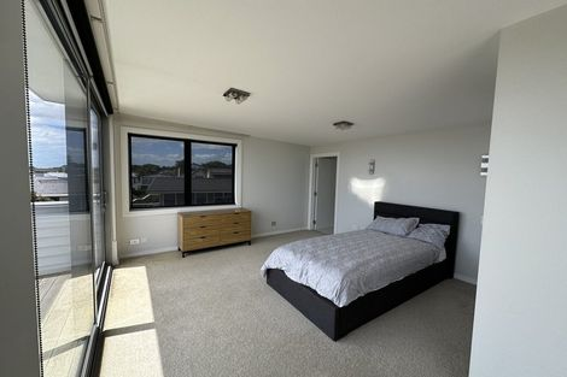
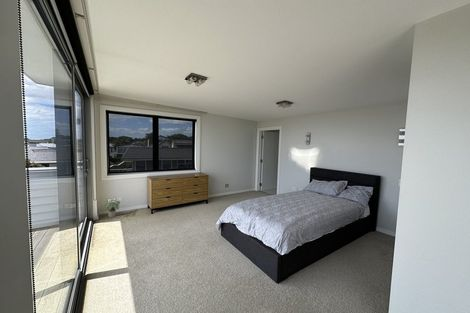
+ potted plant [103,198,121,218]
